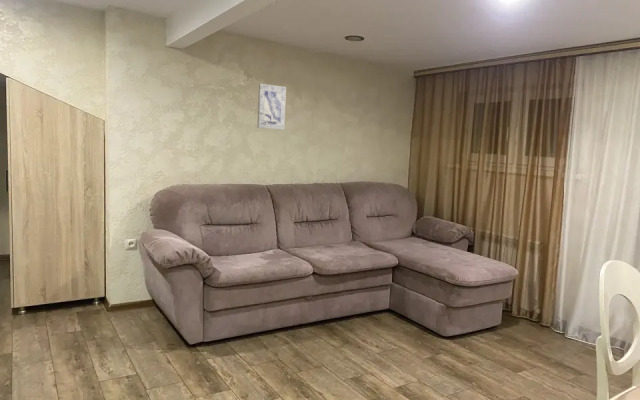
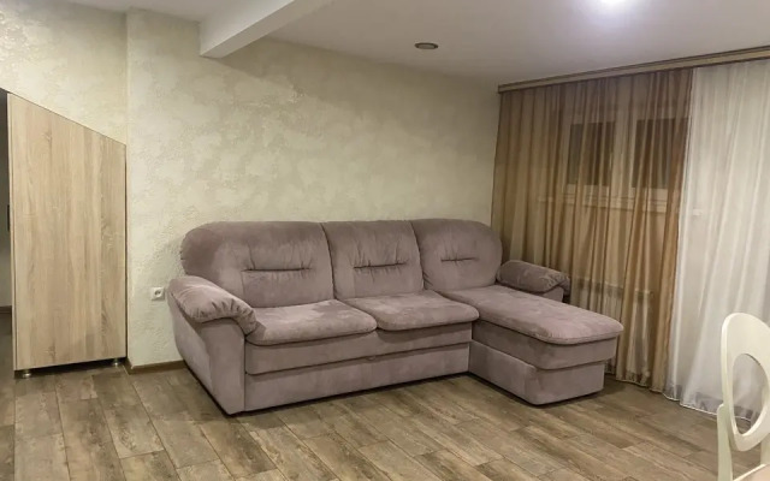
- wall art [256,83,287,131]
